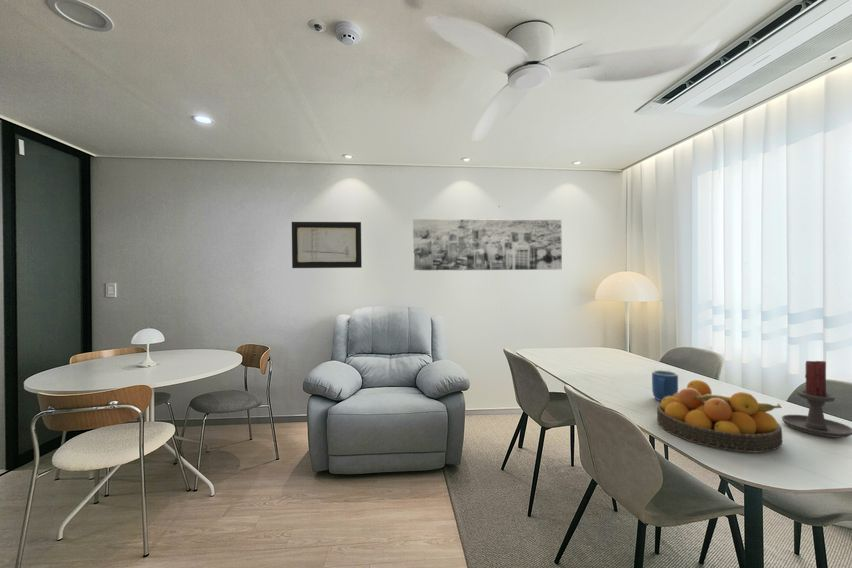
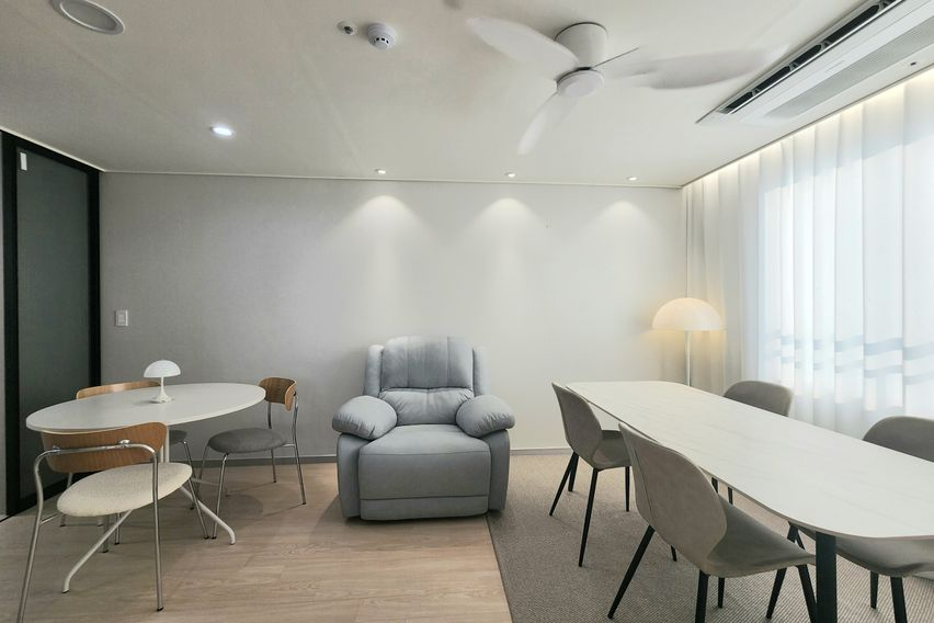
- candle holder [781,360,852,439]
- fruit bowl [656,379,784,454]
- mug [651,369,679,402]
- wall art [291,221,363,269]
- wall art [412,218,563,272]
